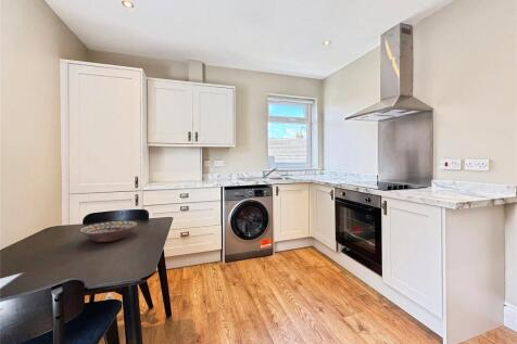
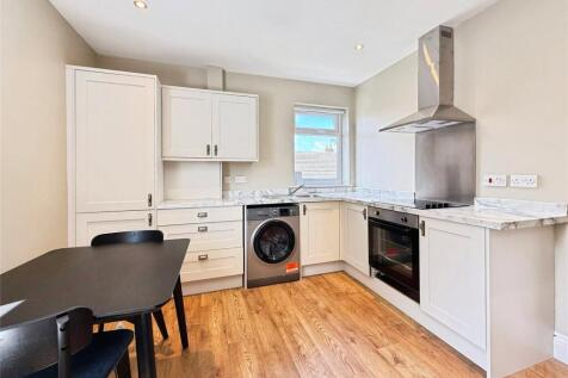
- decorative bowl [78,220,139,243]
